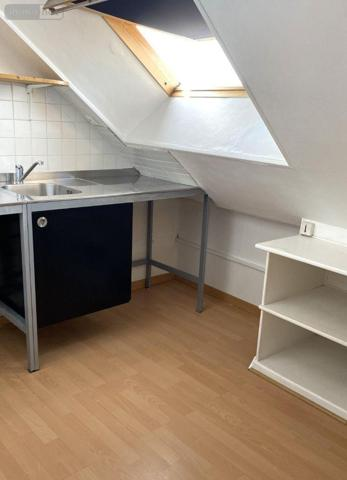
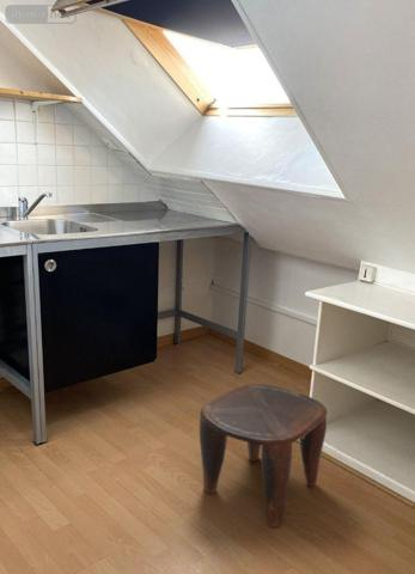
+ stool [199,383,329,527]
